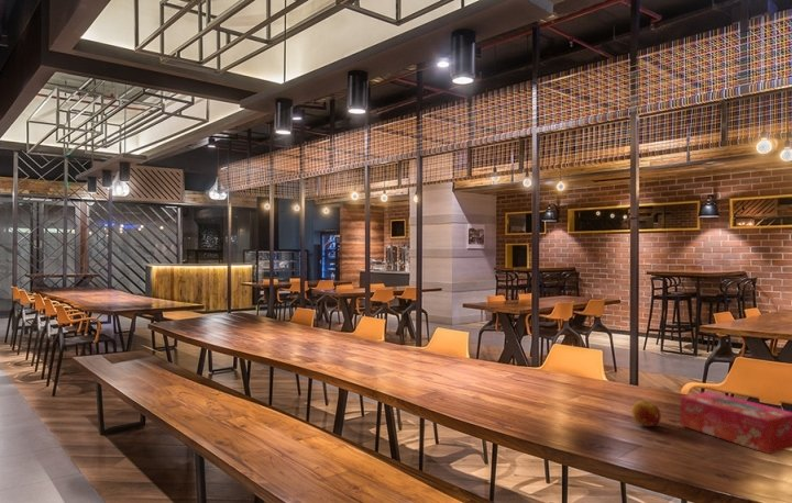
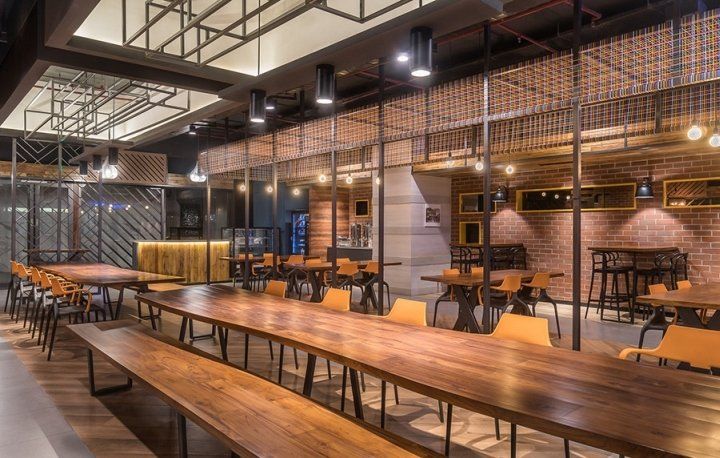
- tissue box [680,391,792,455]
- fruit [630,400,662,427]
